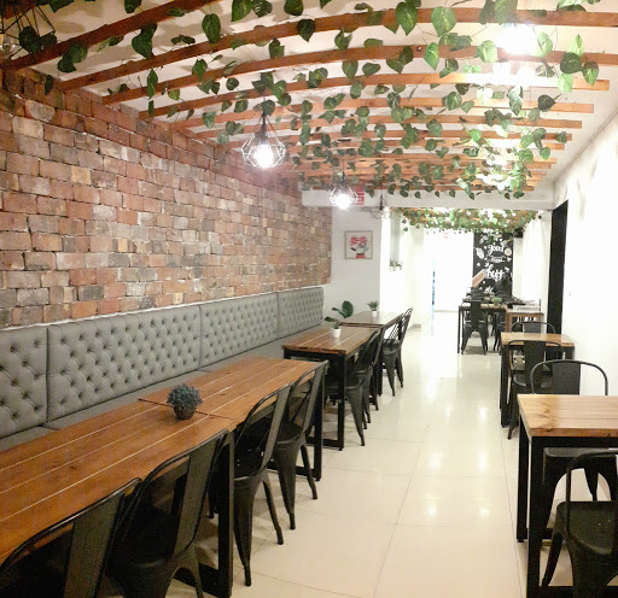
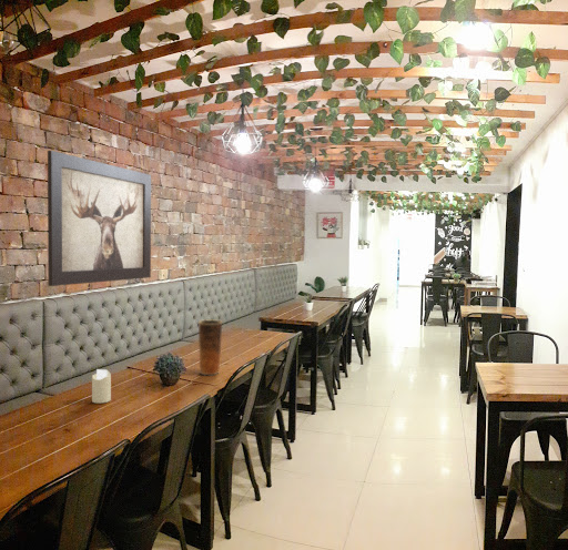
+ wall art [47,150,152,287]
+ vase [197,318,224,376]
+ candle [91,368,112,405]
